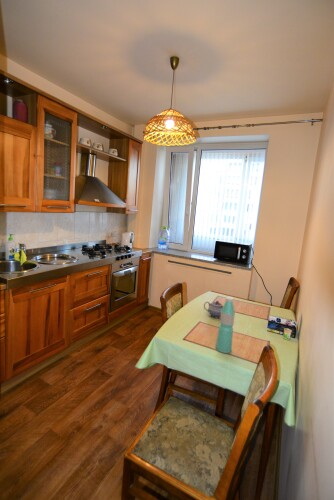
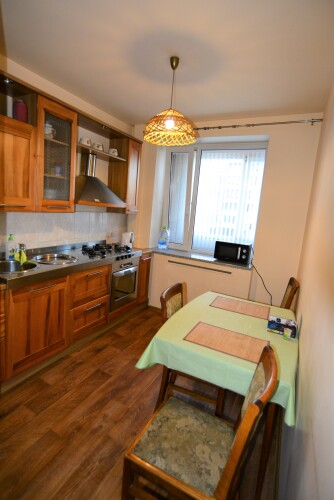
- water bottle [215,296,236,354]
- teapot [203,300,224,319]
